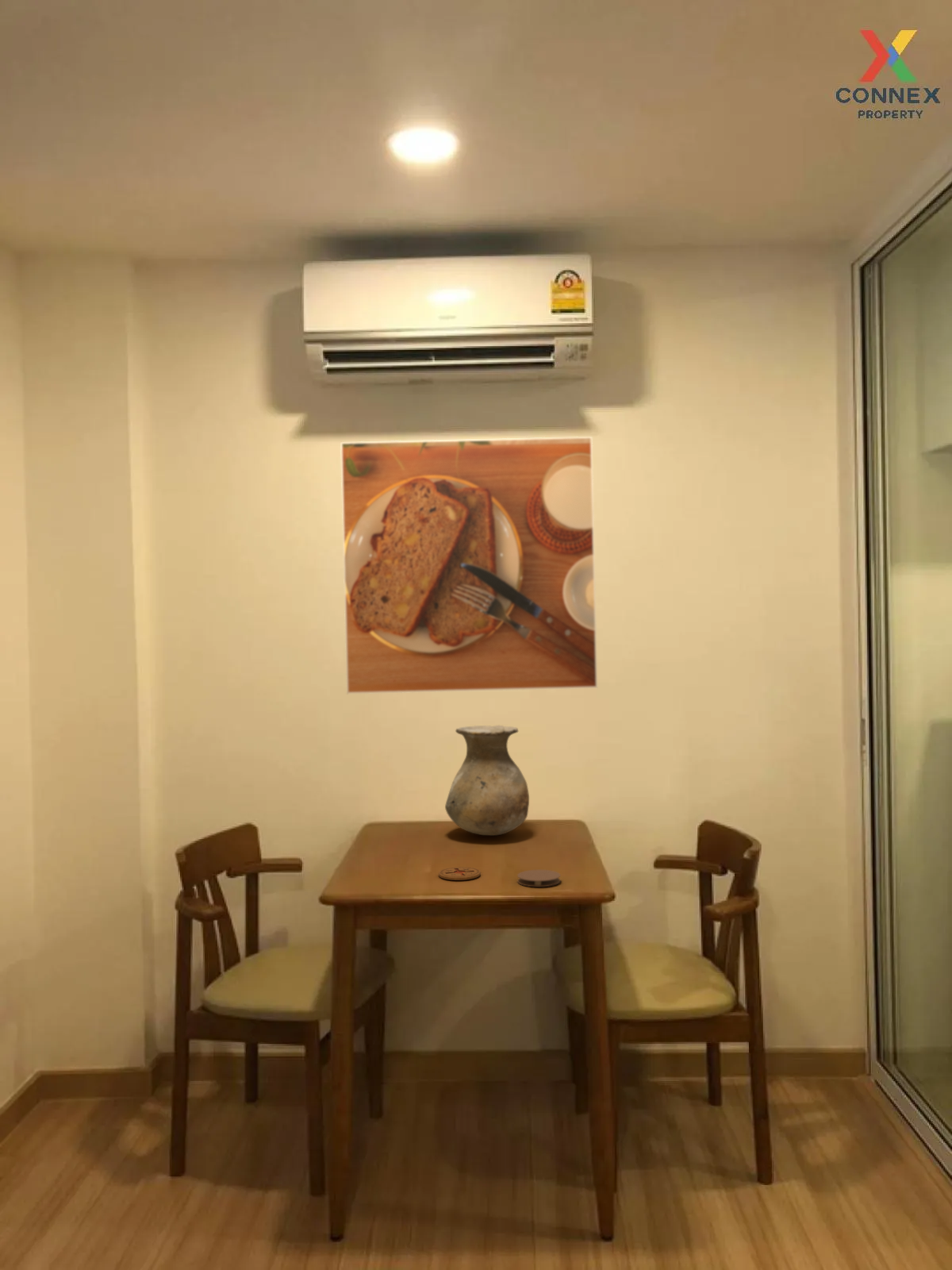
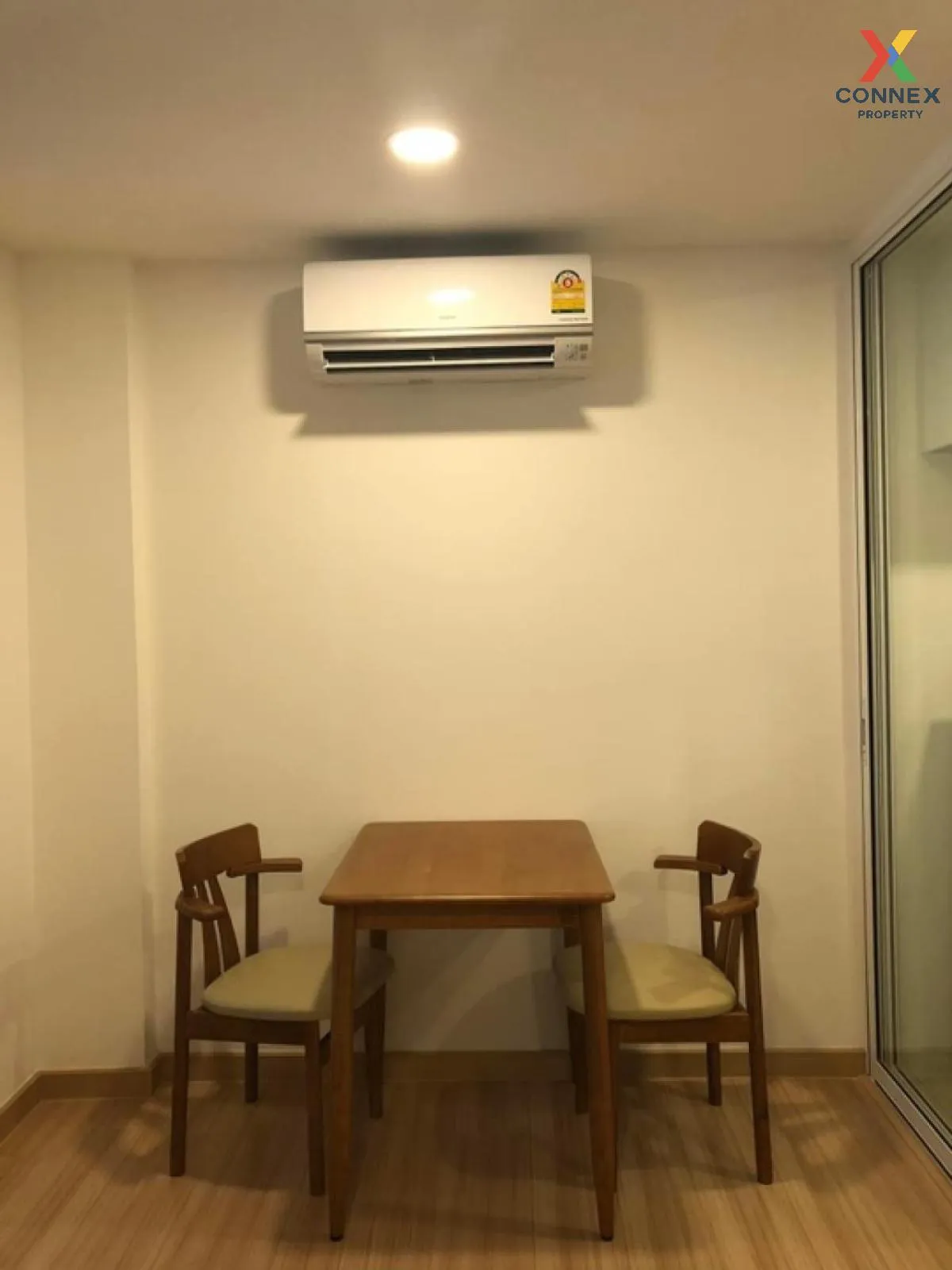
- vase [444,725,530,836]
- coaster [438,866,482,881]
- coaster [516,869,562,887]
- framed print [340,436,598,695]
